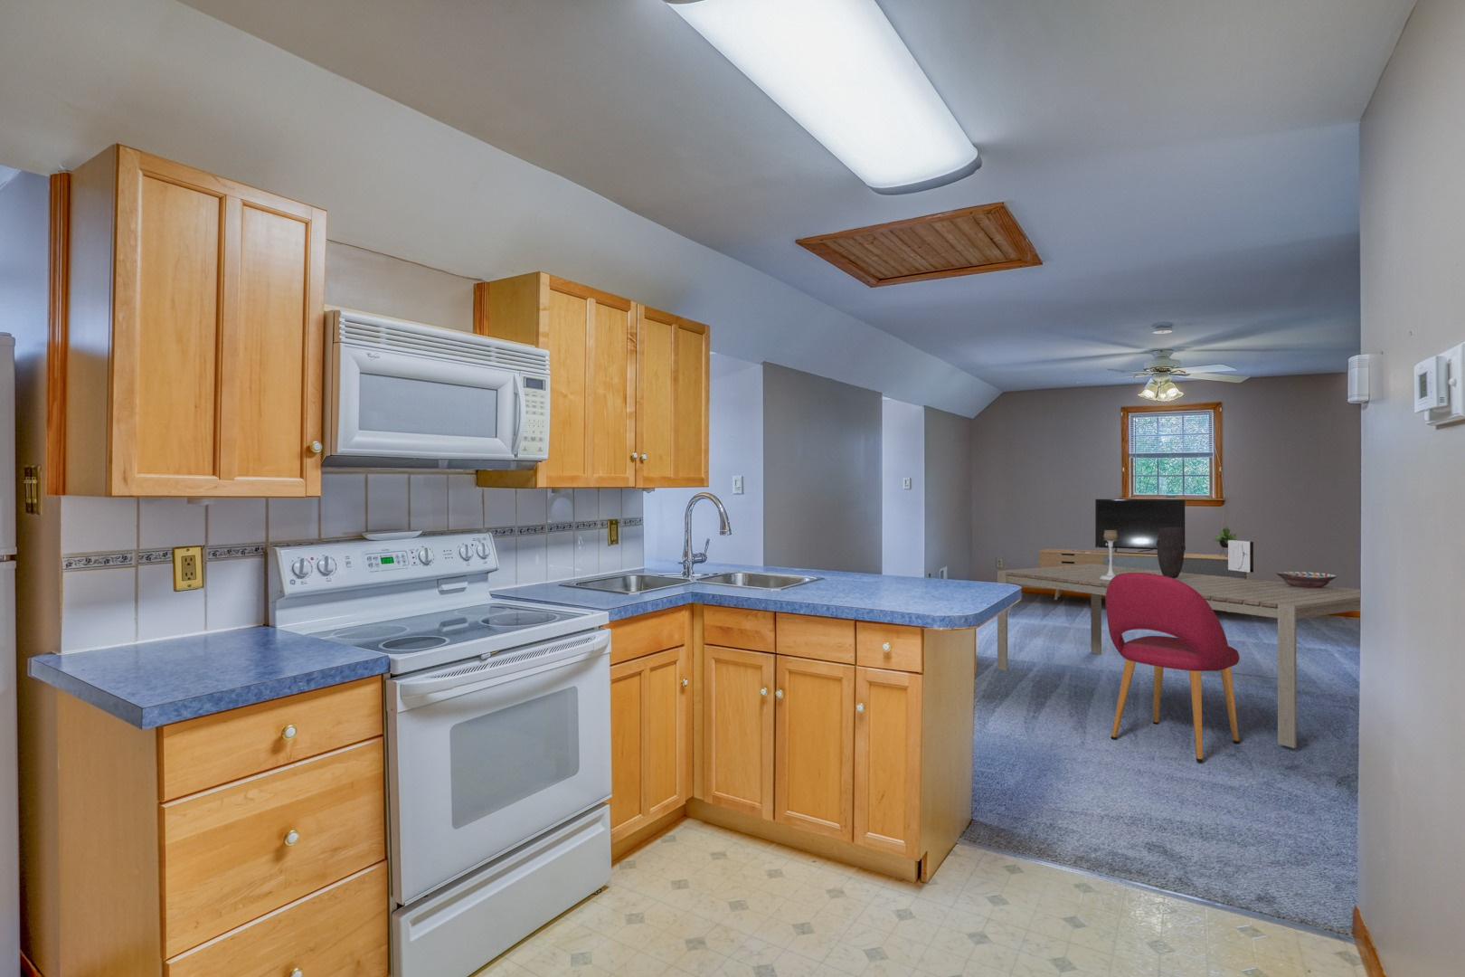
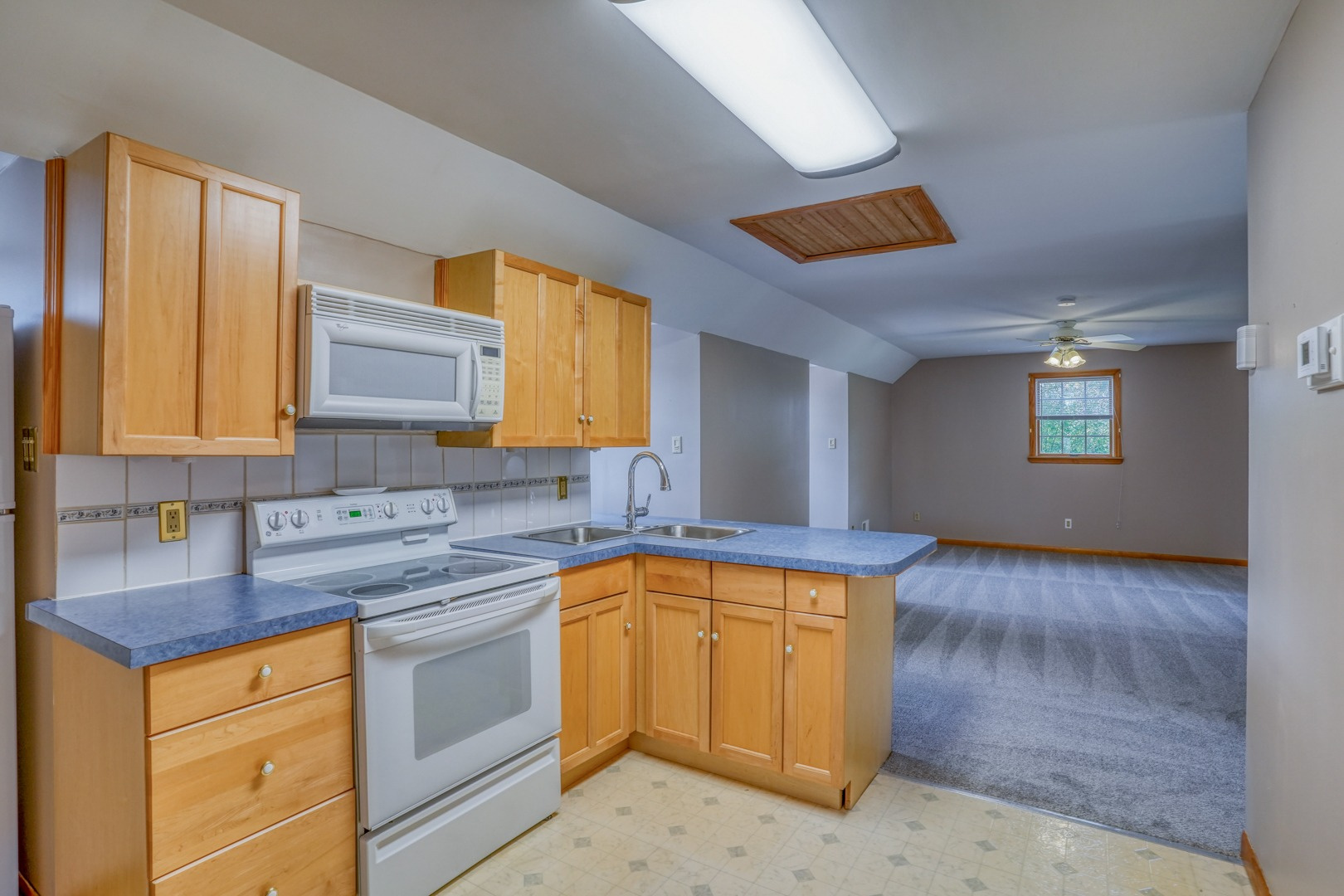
- vase [1157,528,1255,579]
- candle holder [1100,530,1117,580]
- decorative bowl [1275,570,1337,588]
- dining table [996,565,1361,749]
- dining chair [1104,572,1240,763]
- media console [1038,498,1249,613]
